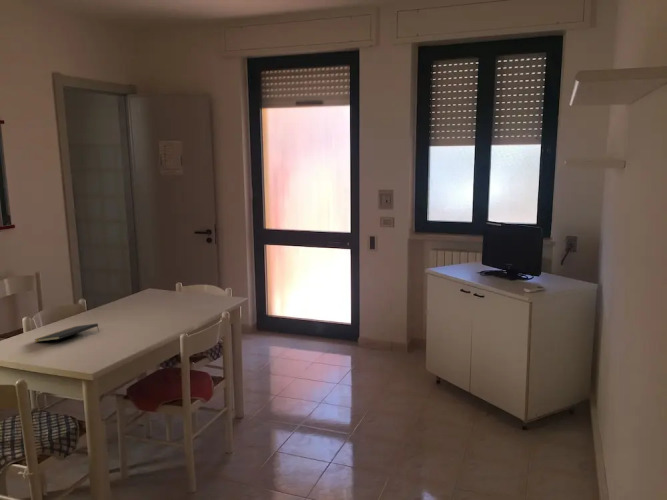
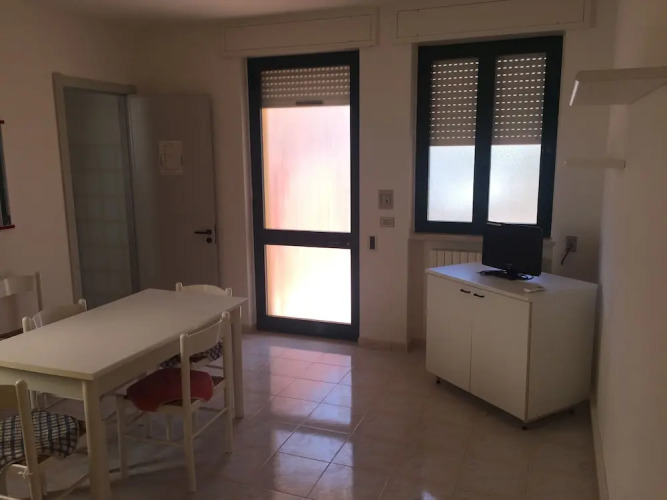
- notepad [33,322,100,343]
